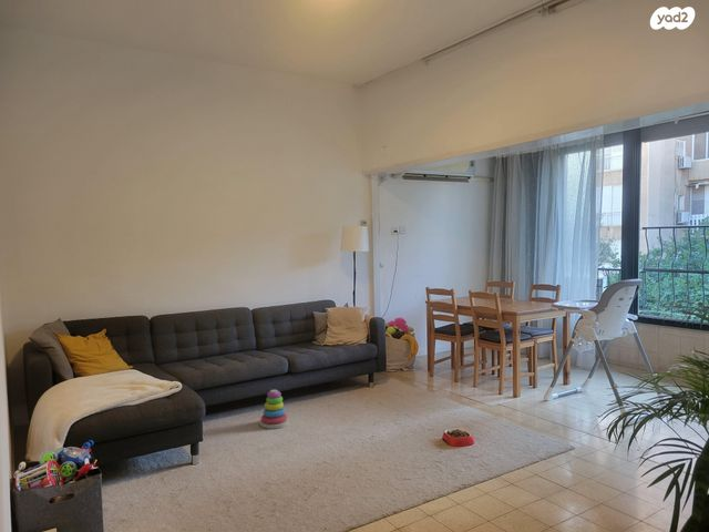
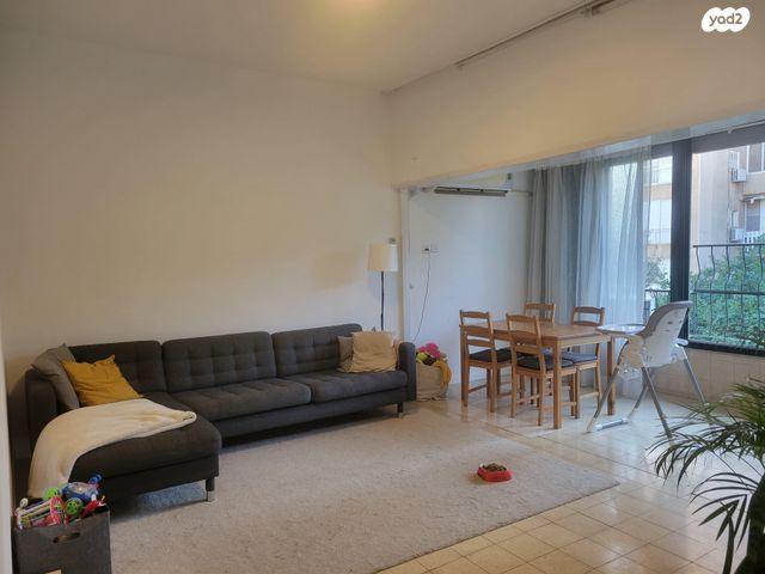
- stacking toy [258,389,289,430]
